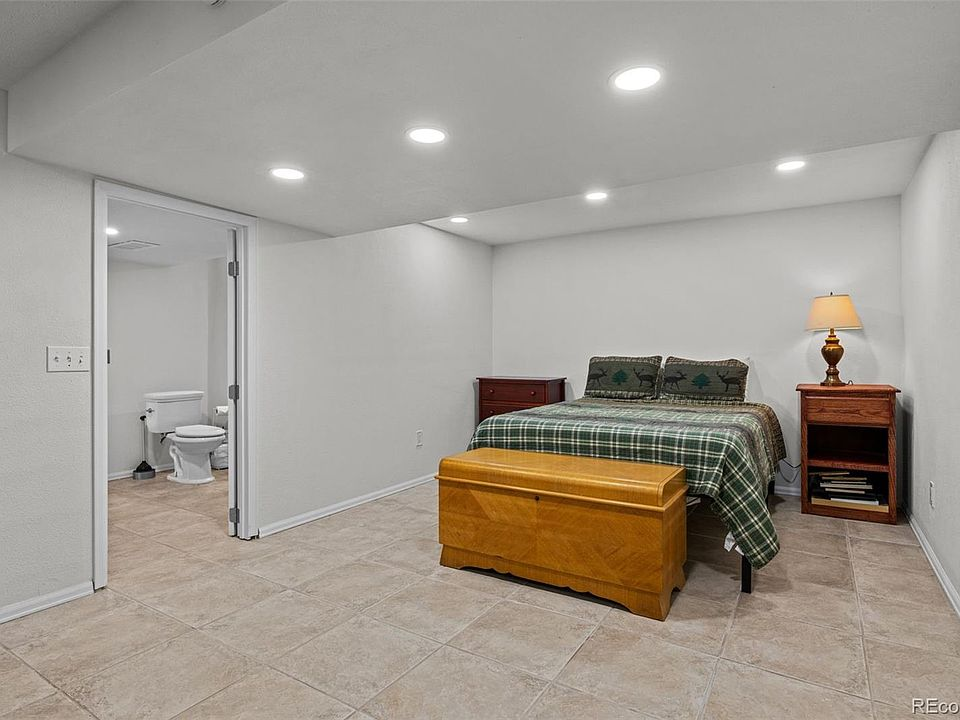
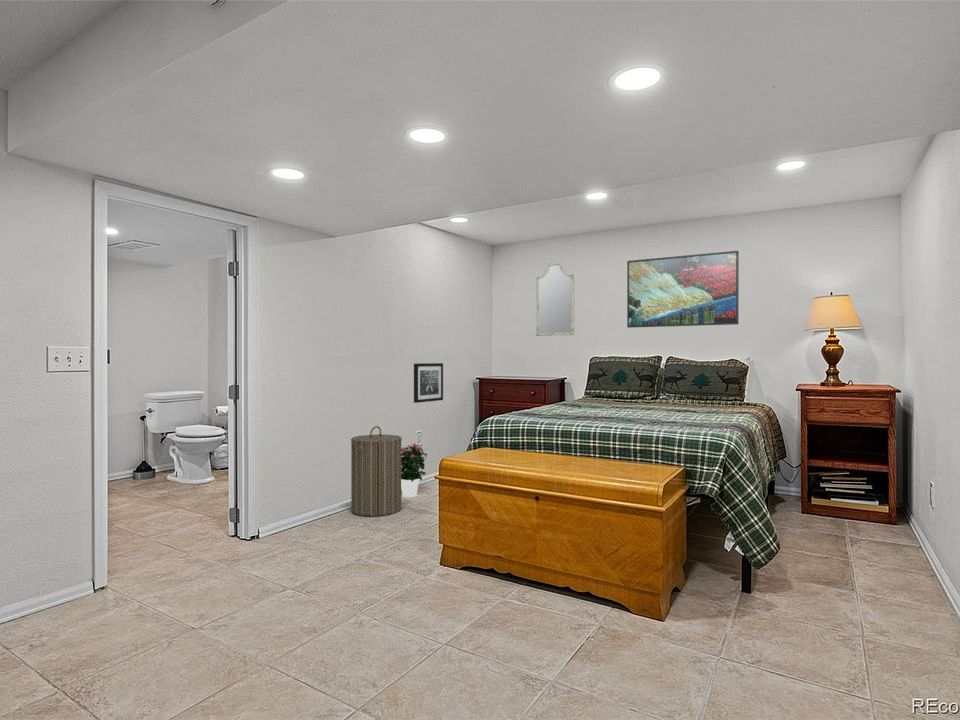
+ home mirror [535,261,575,337]
+ potted flower [401,442,428,498]
+ laundry hamper [350,425,403,517]
+ wall art [413,362,444,404]
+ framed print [626,250,740,329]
